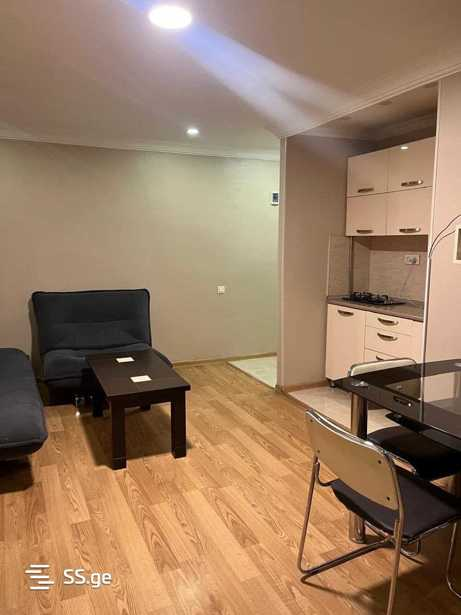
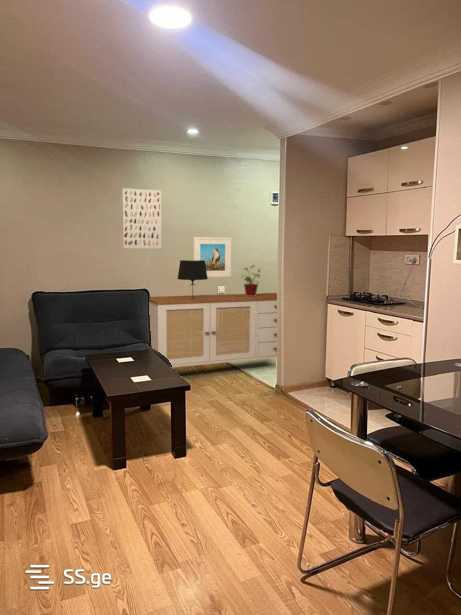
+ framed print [193,236,232,278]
+ table lamp [177,259,209,299]
+ potted plant [240,264,262,296]
+ wall art [121,187,163,249]
+ sideboard [149,292,278,368]
